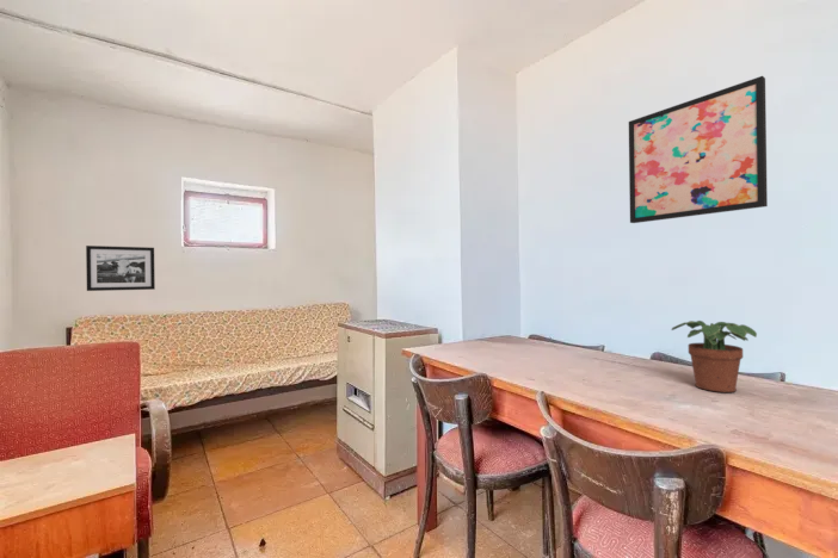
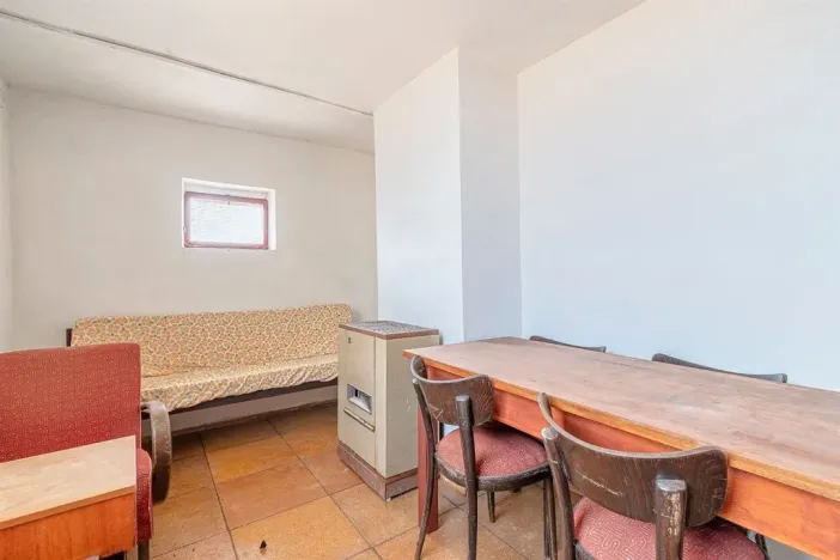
- potted plant [671,320,758,393]
- wall art [628,75,769,224]
- picture frame [85,244,156,292]
